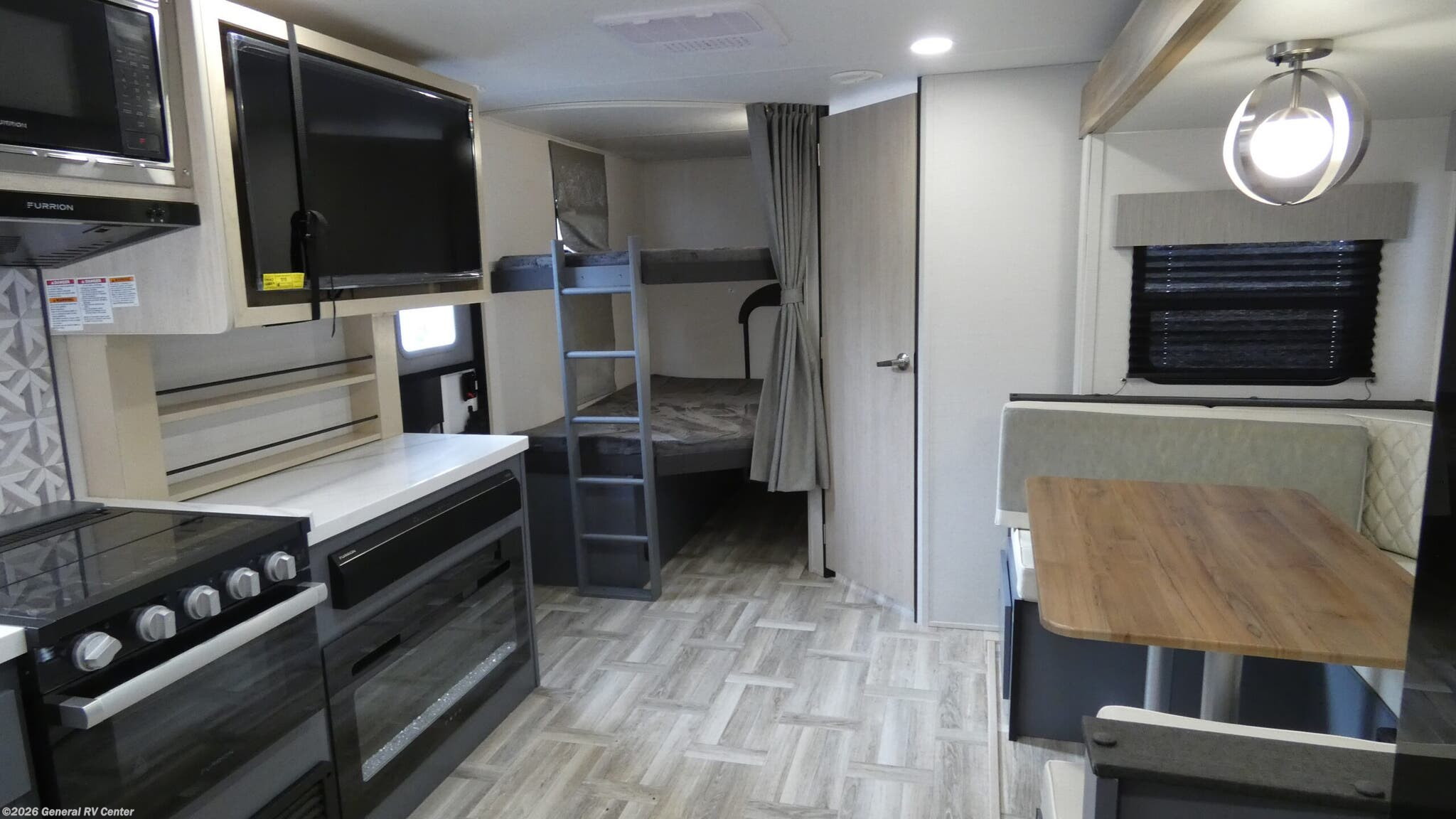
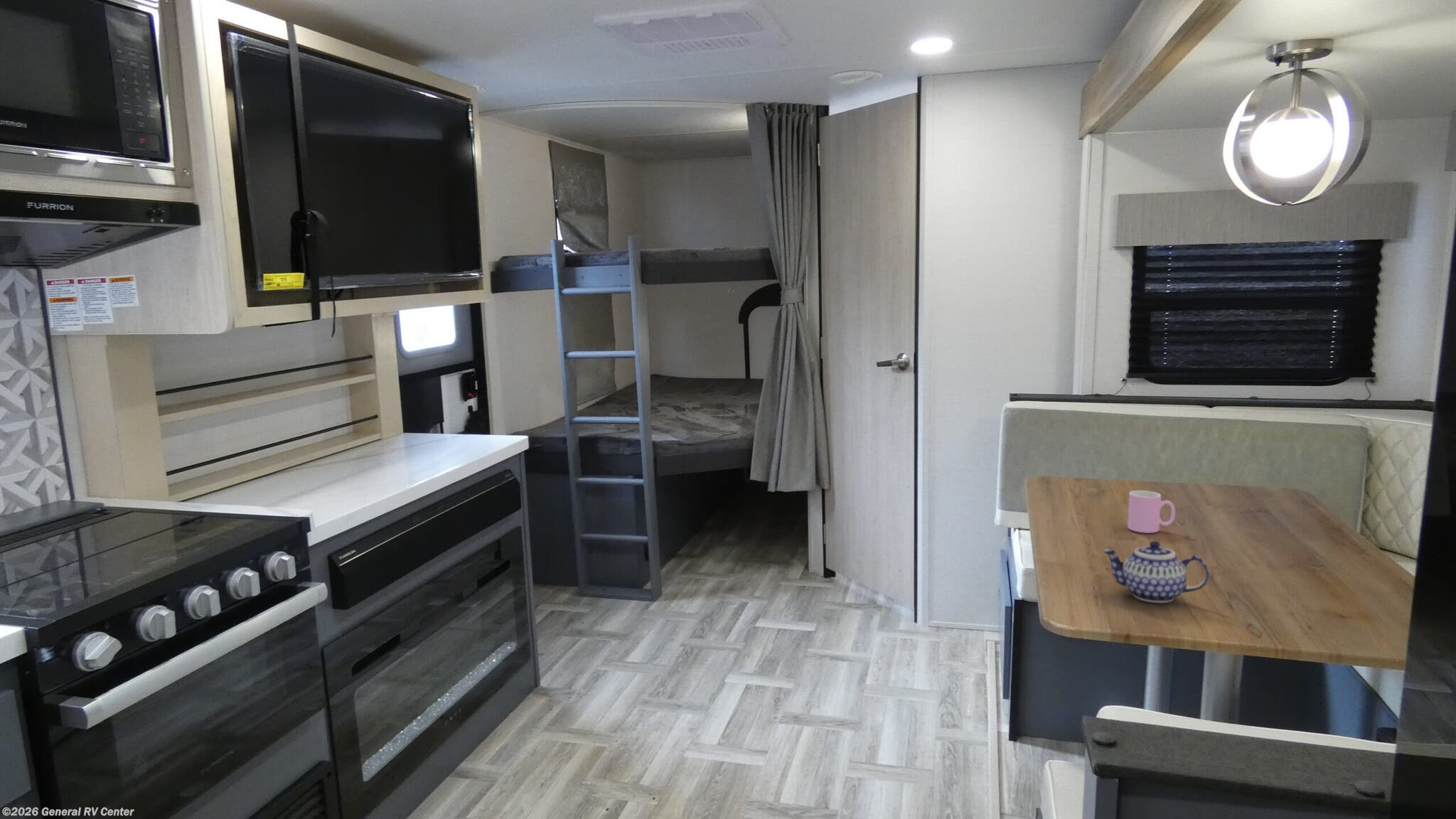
+ cup [1127,490,1176,534]
+ teapot [1103,540,1209,604]
